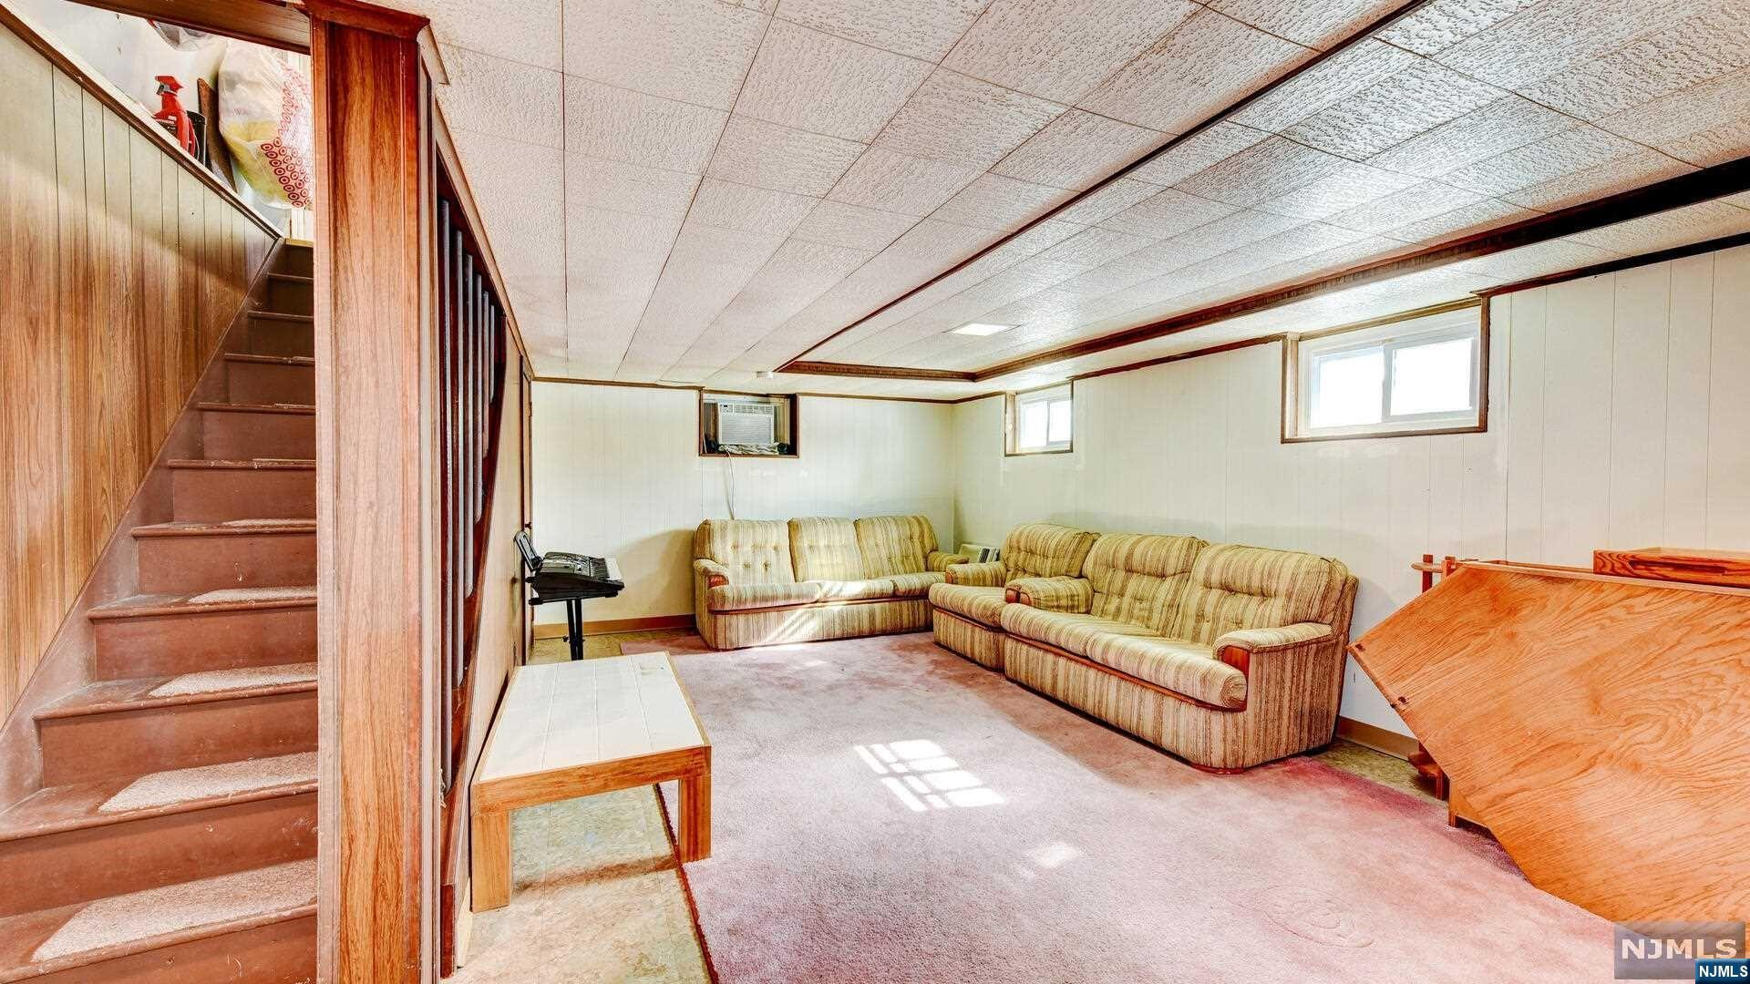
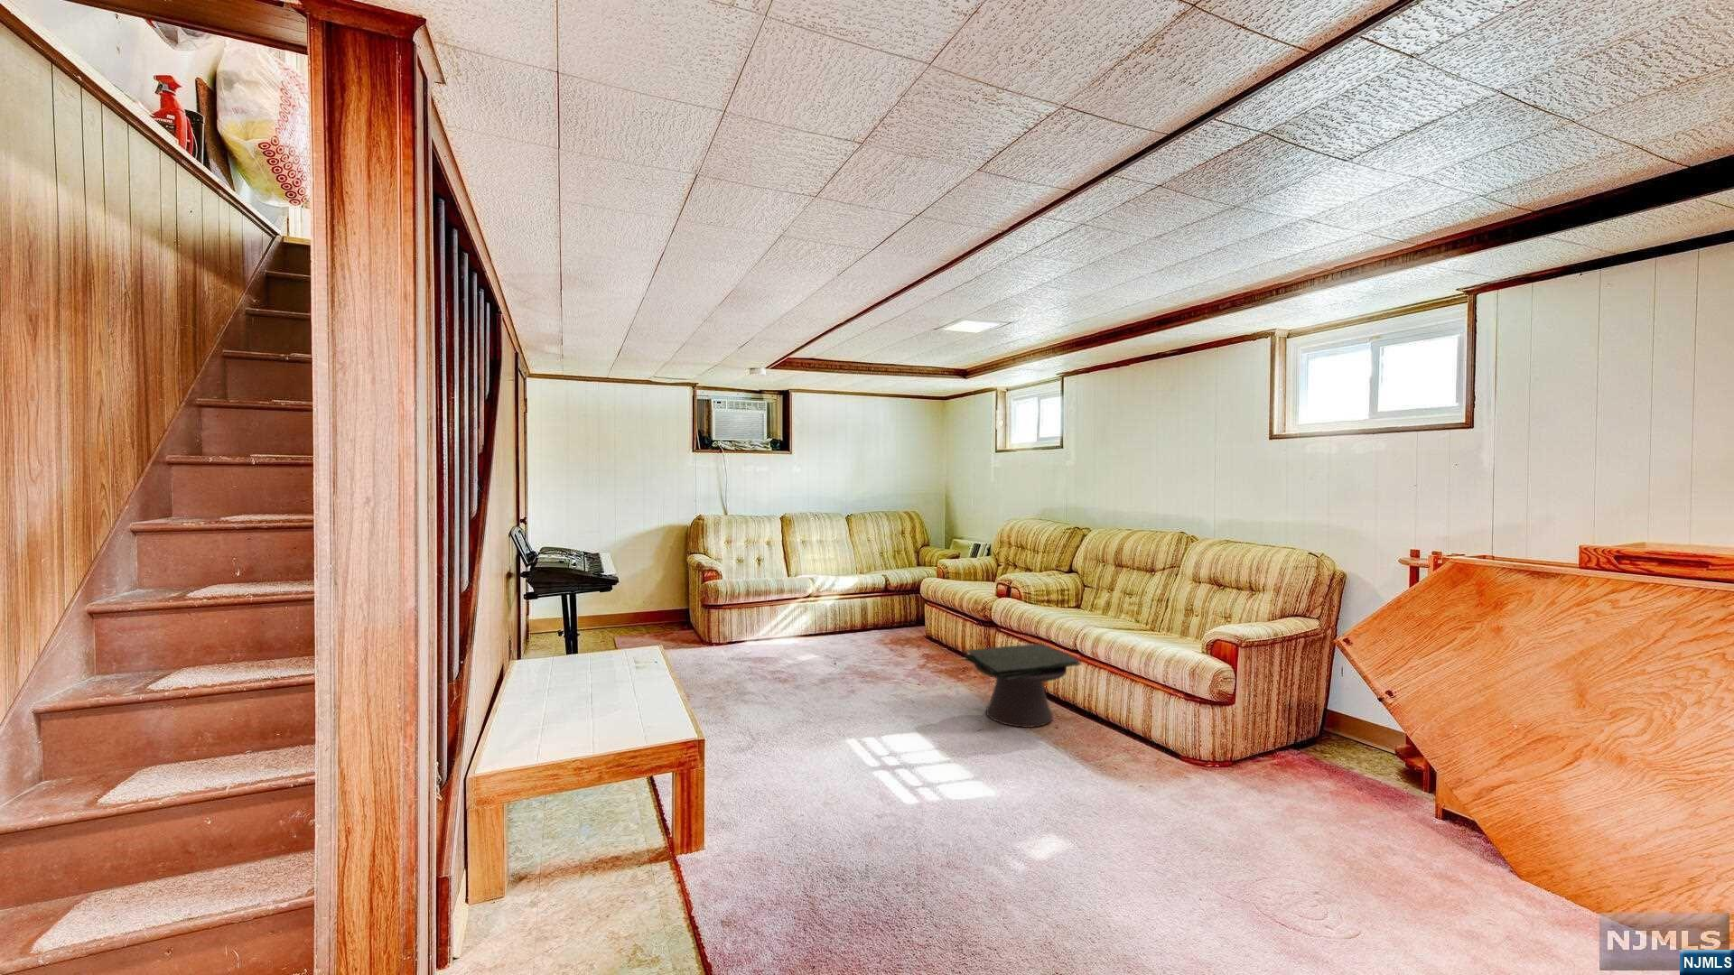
+ side table [962,643,1081,729]
